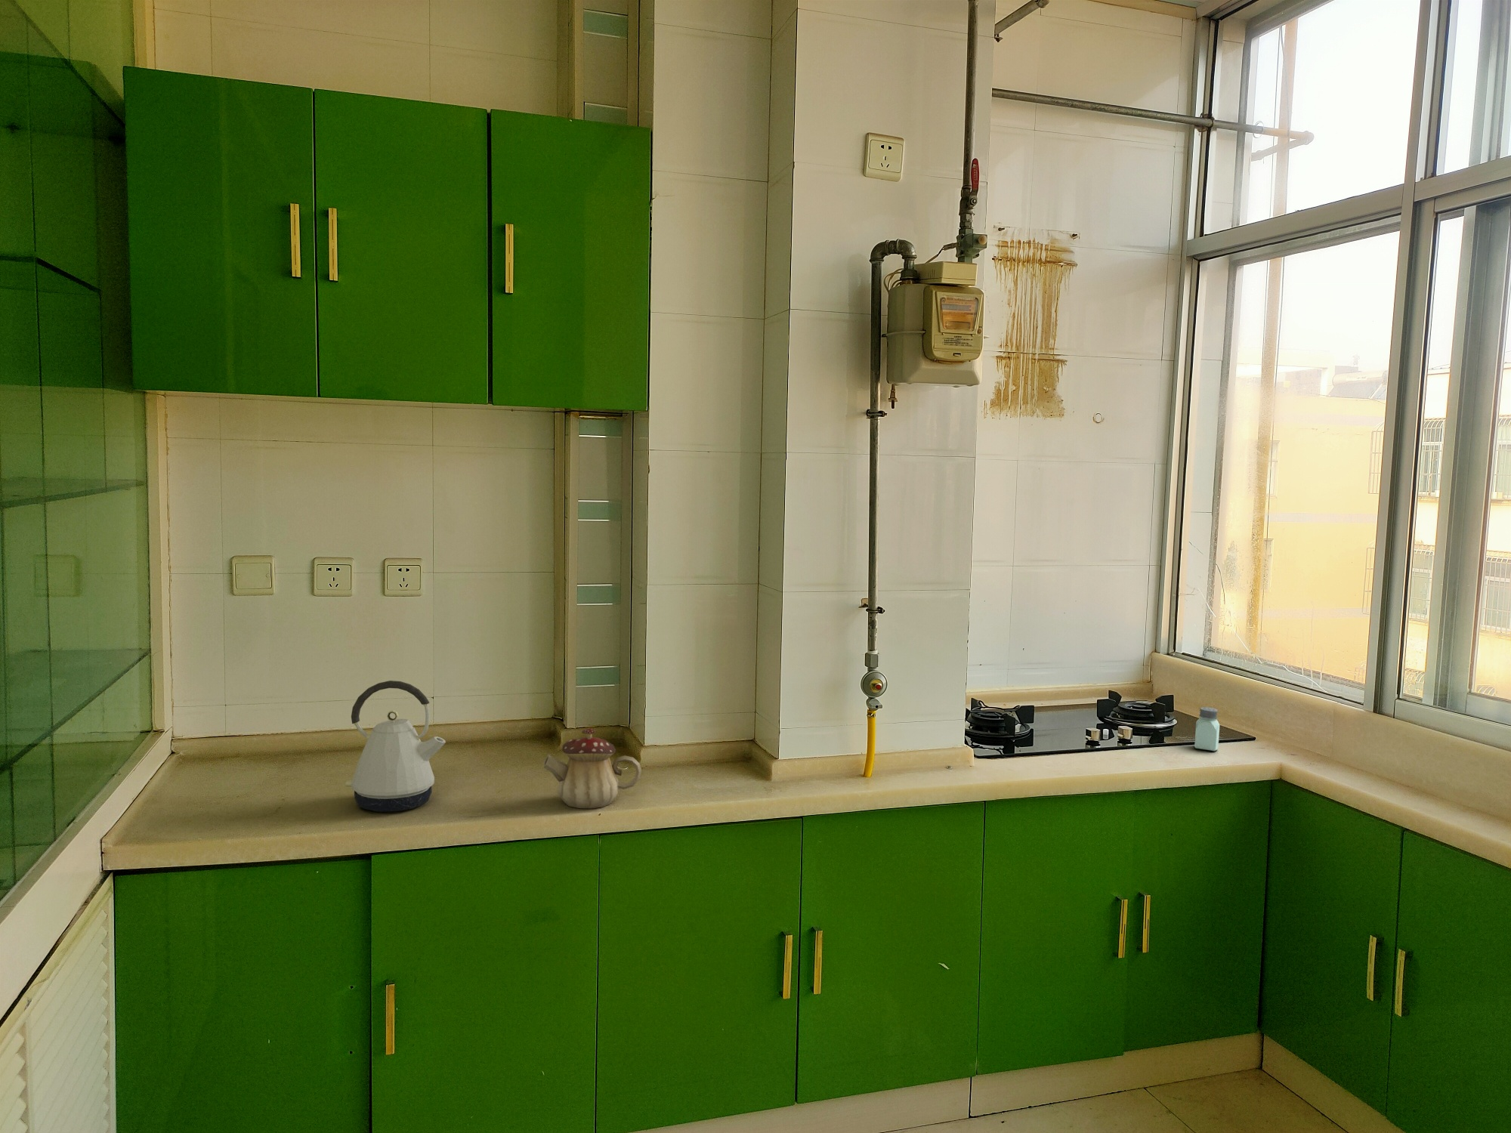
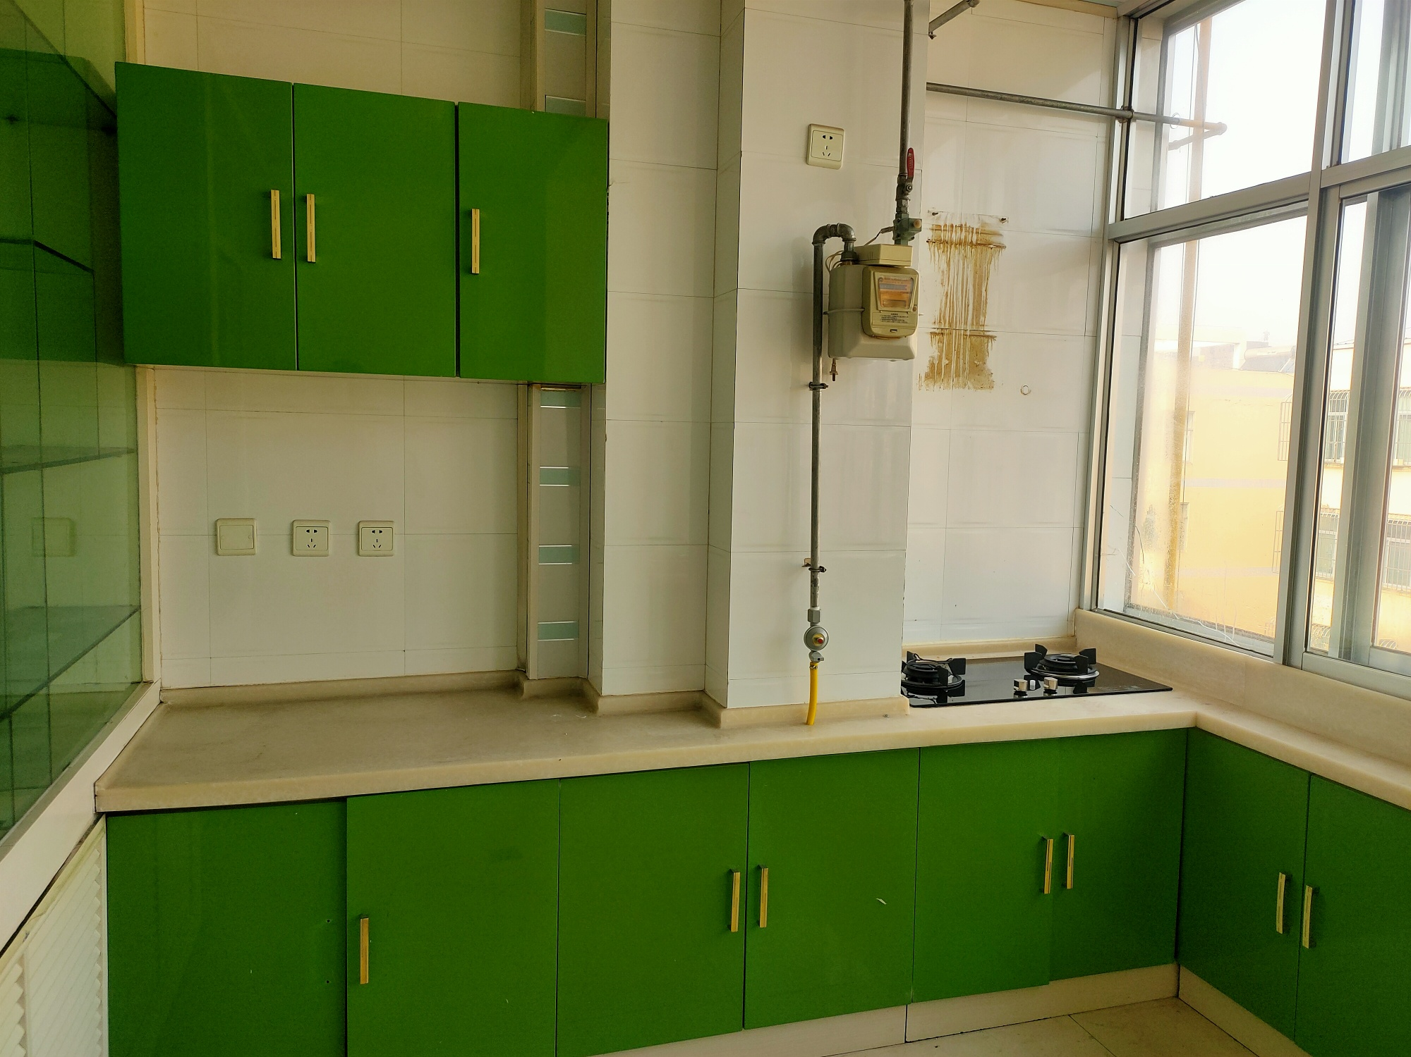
- saltshaker [1193,706,1221,751]
- kettle [345,680,446,813]
- teapot [544,727,642,809]
